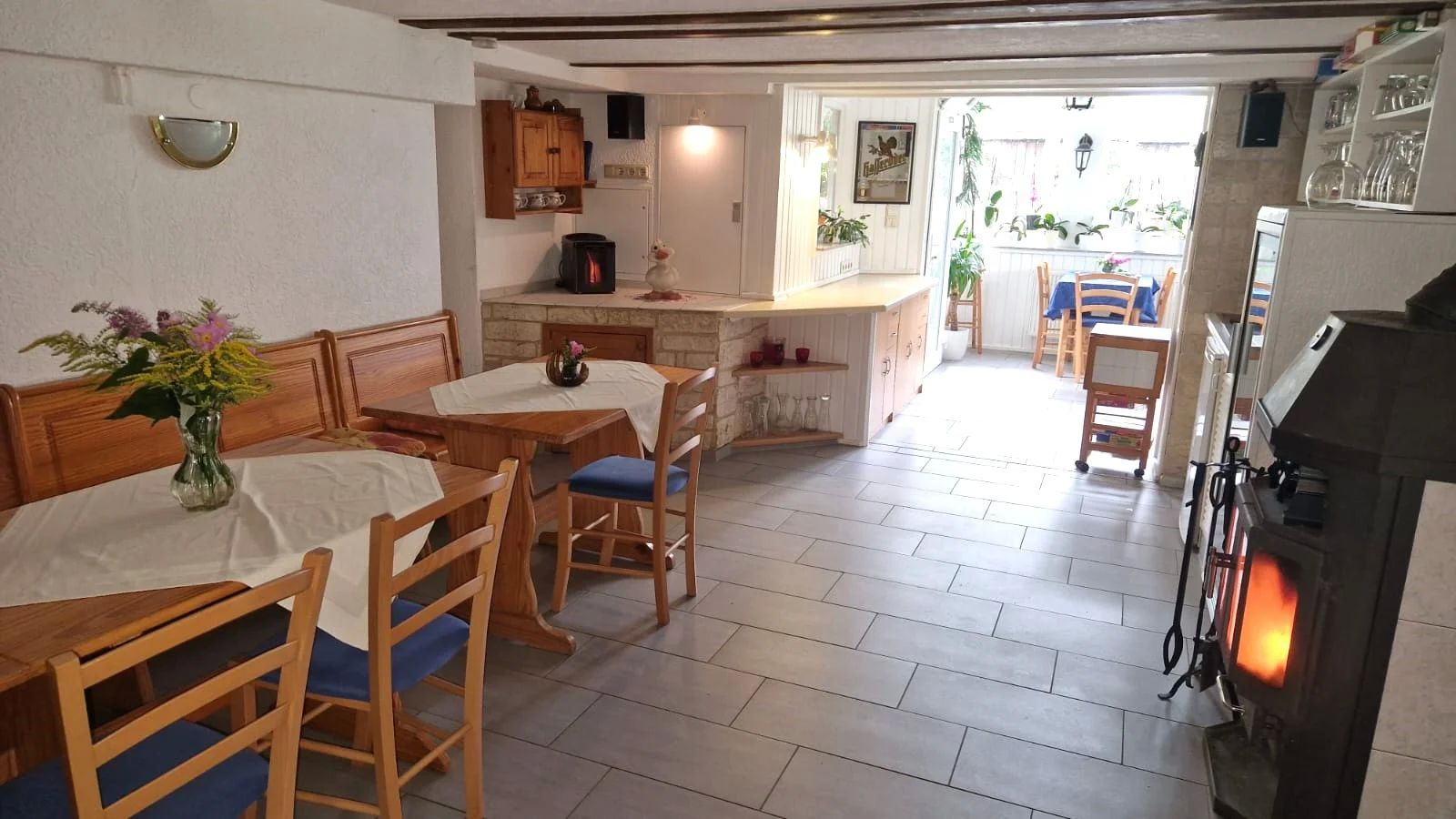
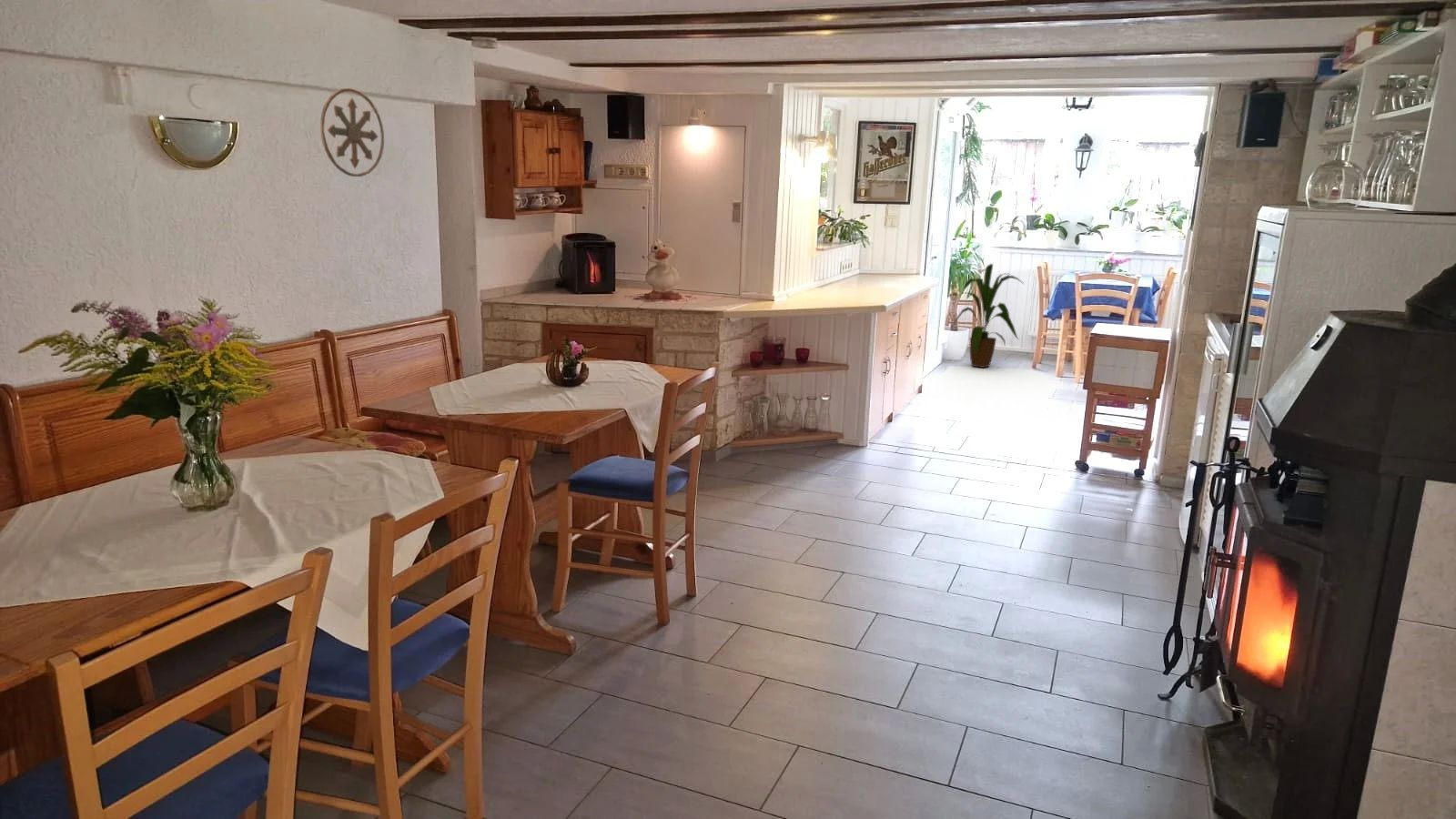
+ house plant [950,263,1026,369]
+ medallion [319,87,385,177]
